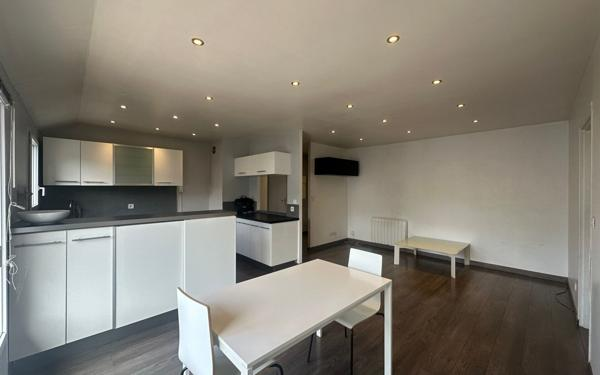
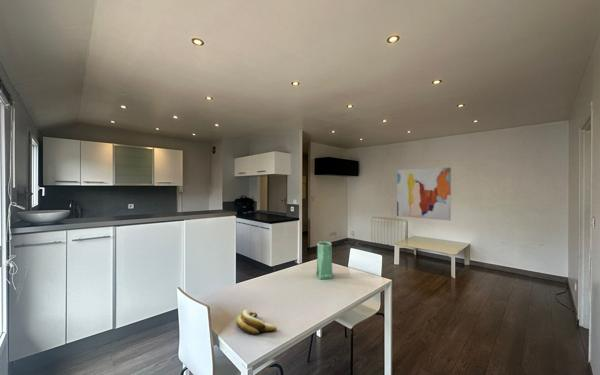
+ banana [236,308,278,336]
+ vase [316,241,334,280]
+ wall art [396,167,452,222]
